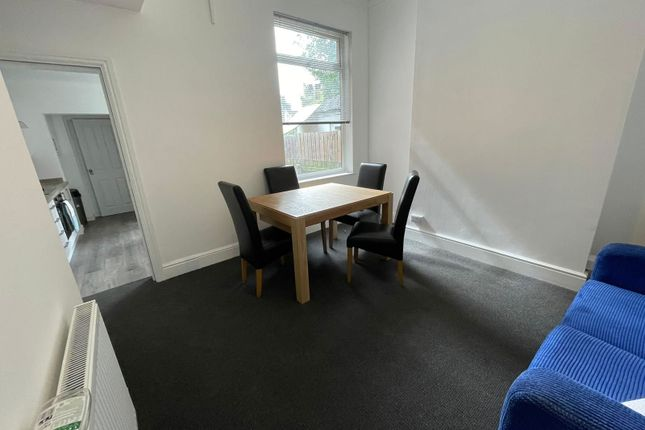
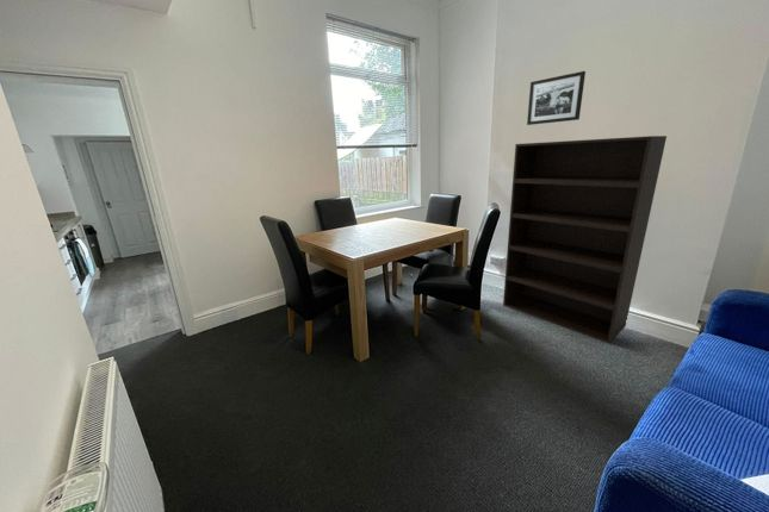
+ bookshelf [502,135,668,345]
+ picture frame [526,70,587,126]
